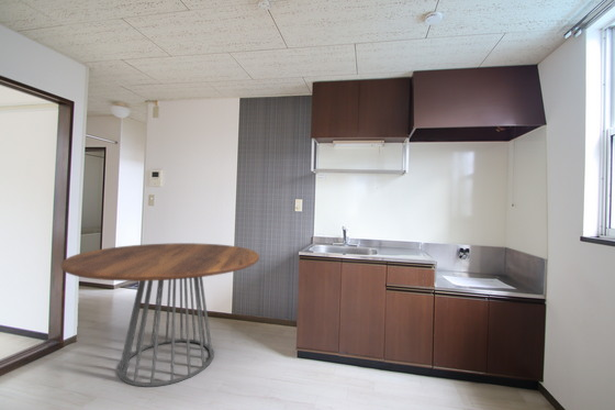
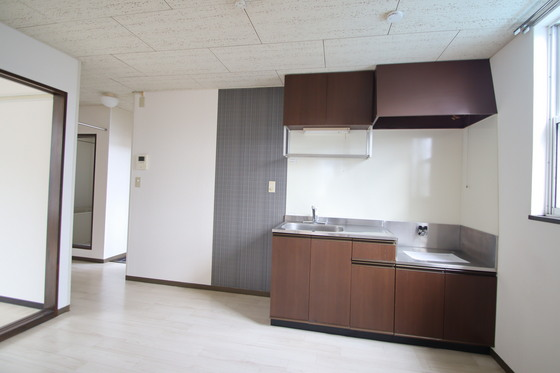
- dining table [59,242,260,388]
